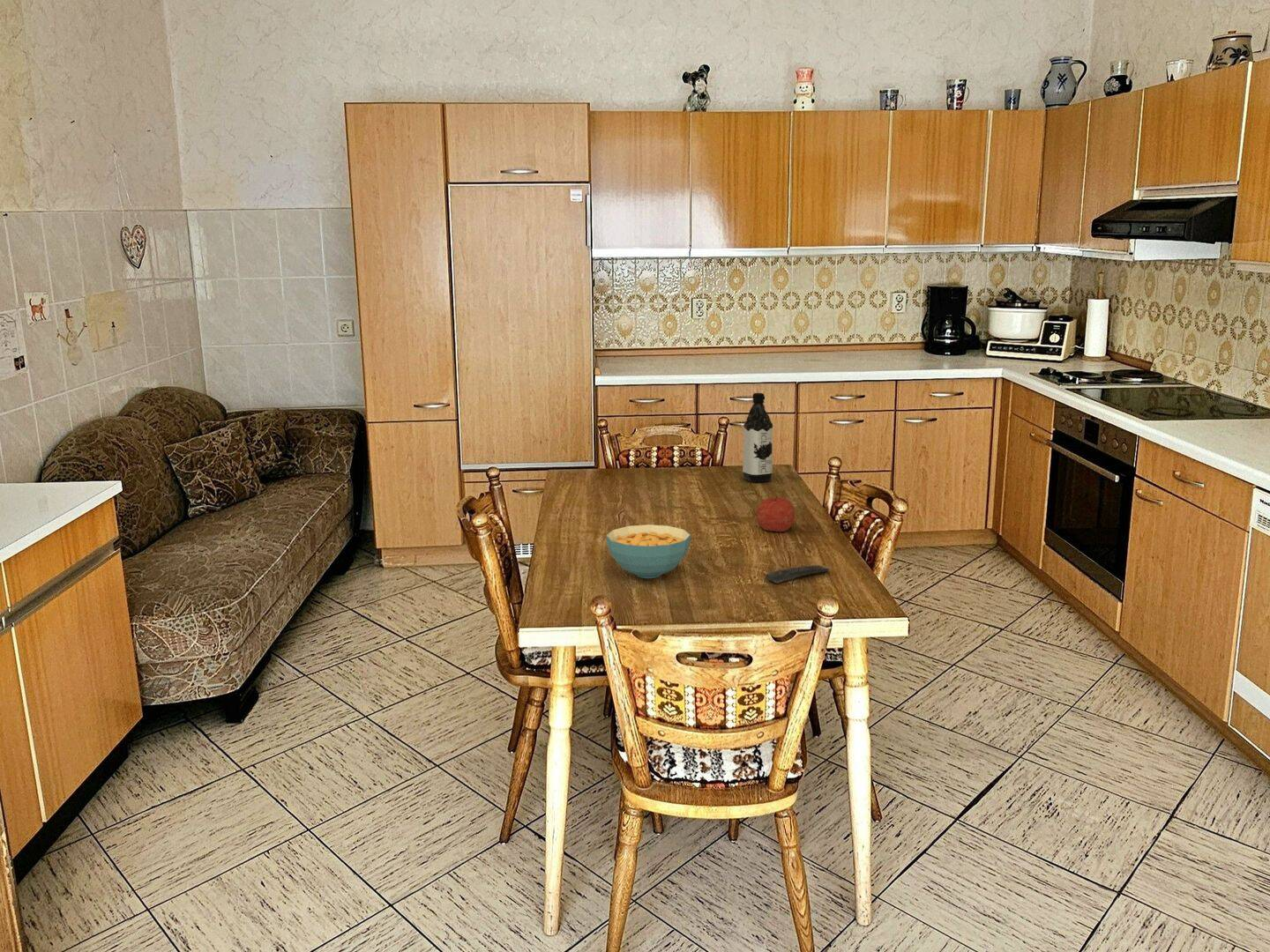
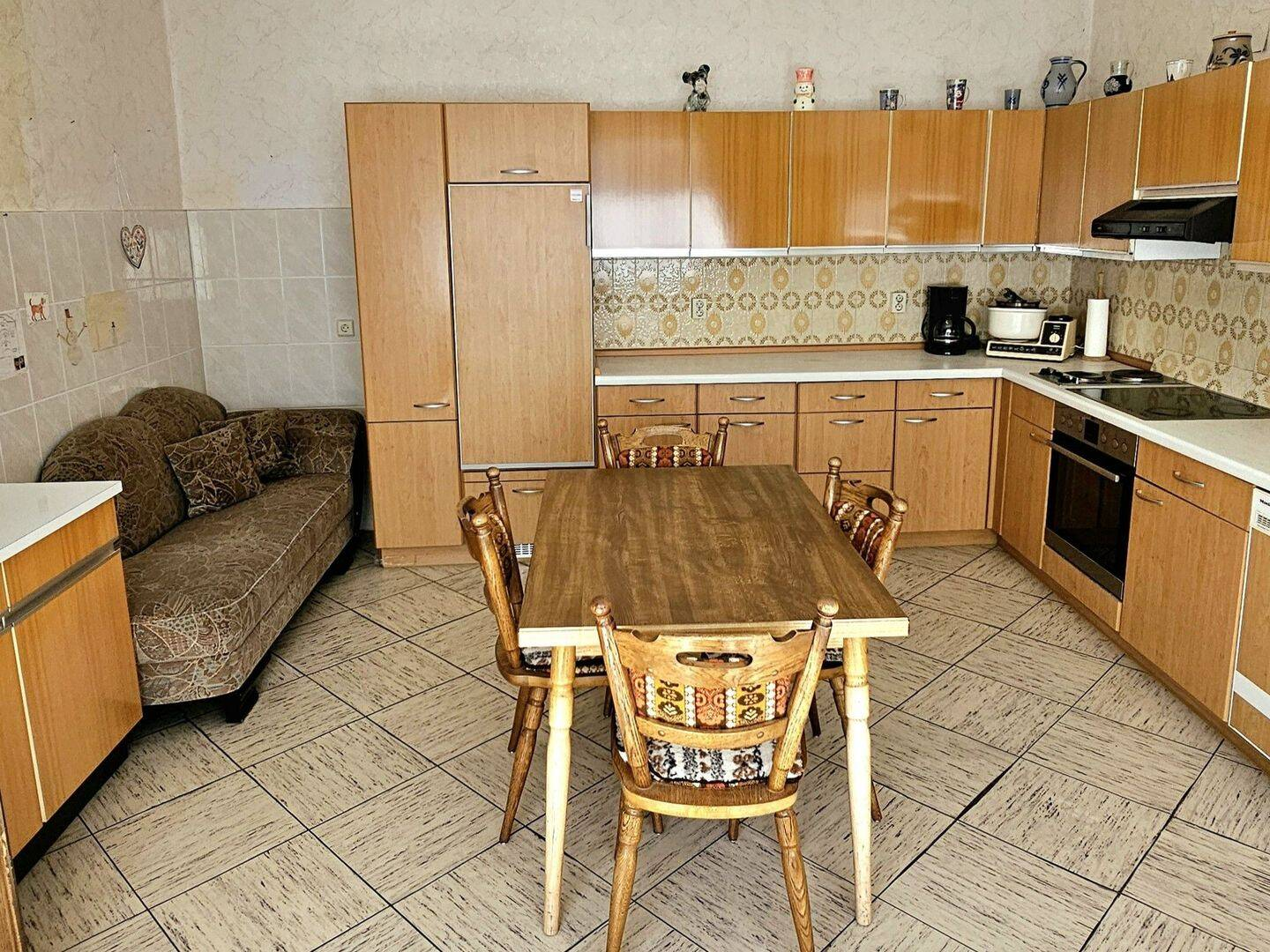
- water bottle [742,392,773,483]
- fruit [756,493,796,532]
- cereal bowl [605,524,691,579]
- remote control [765,564,831,584]
